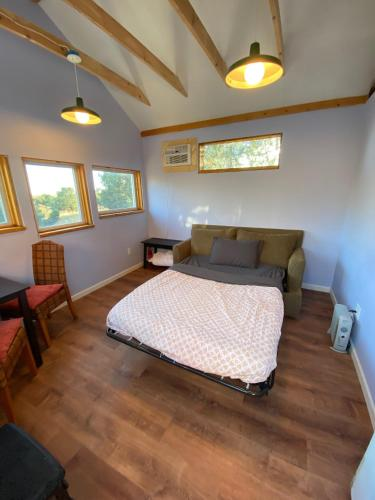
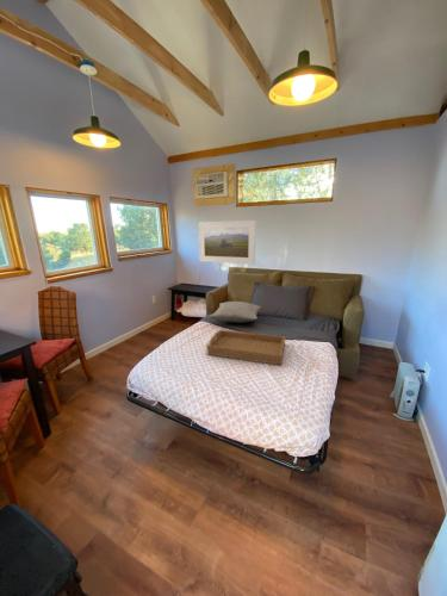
+ pillow [207,300,262,324]
+ serving tray [205,329,286,367]
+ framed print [198,219,256,266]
